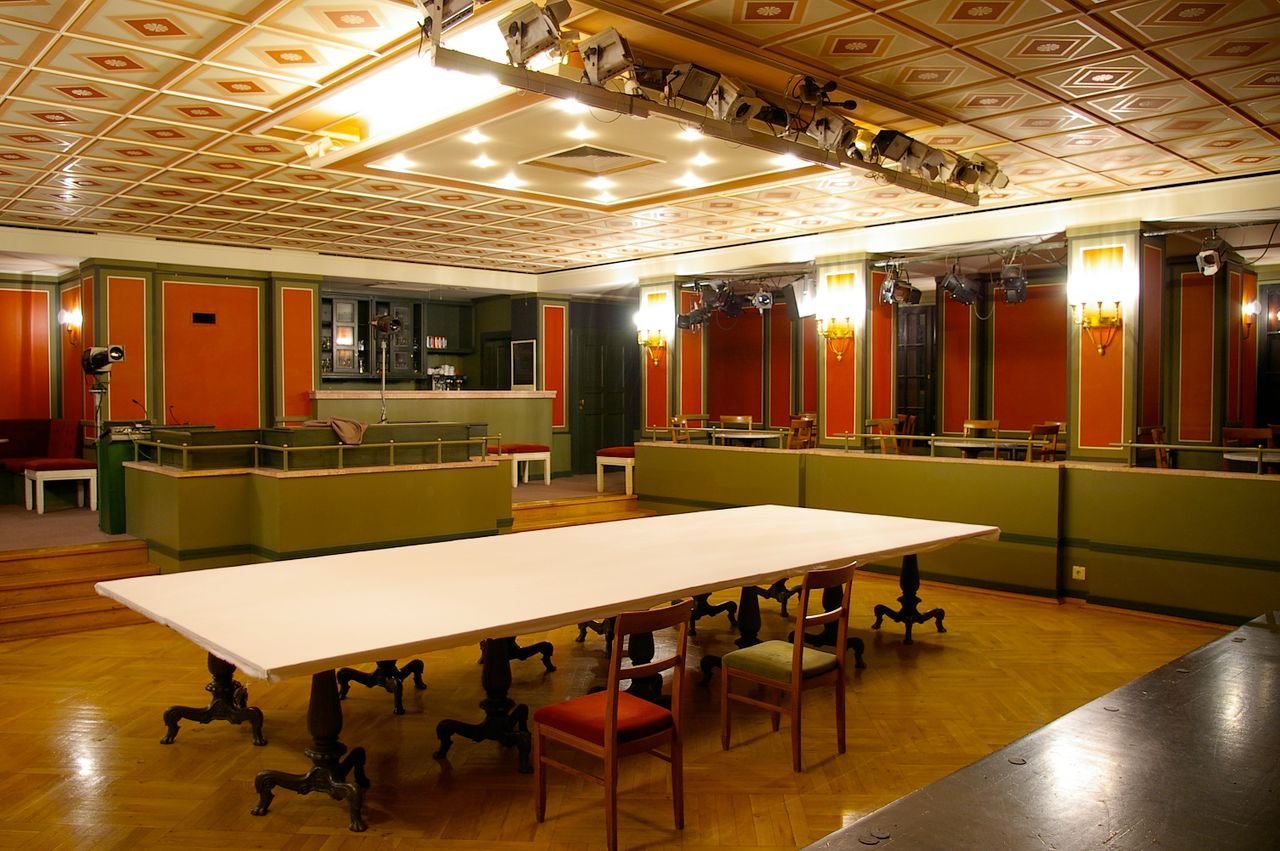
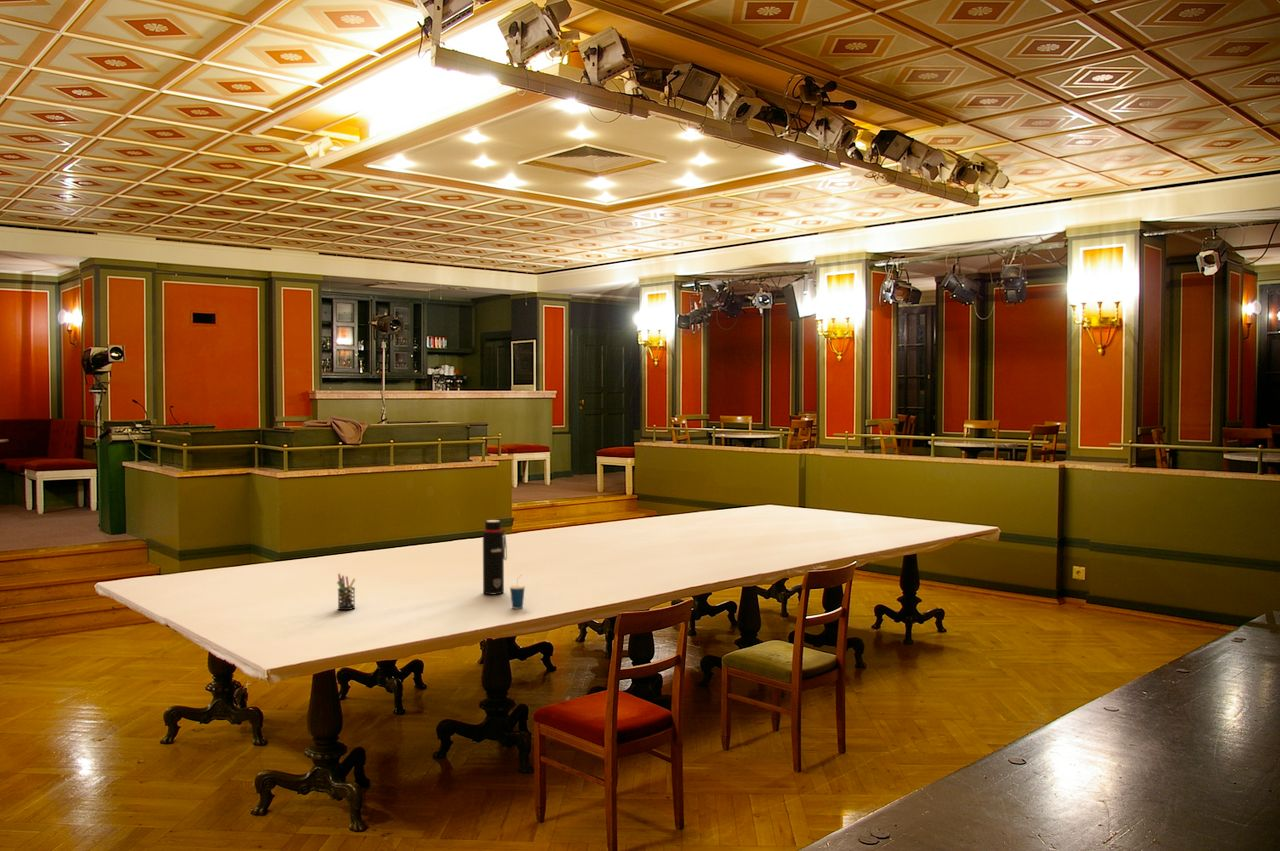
+ cup [508,575,526,610]
+ pen holder [336,573,356,611]
+ water bottle [482,519,508,595]
